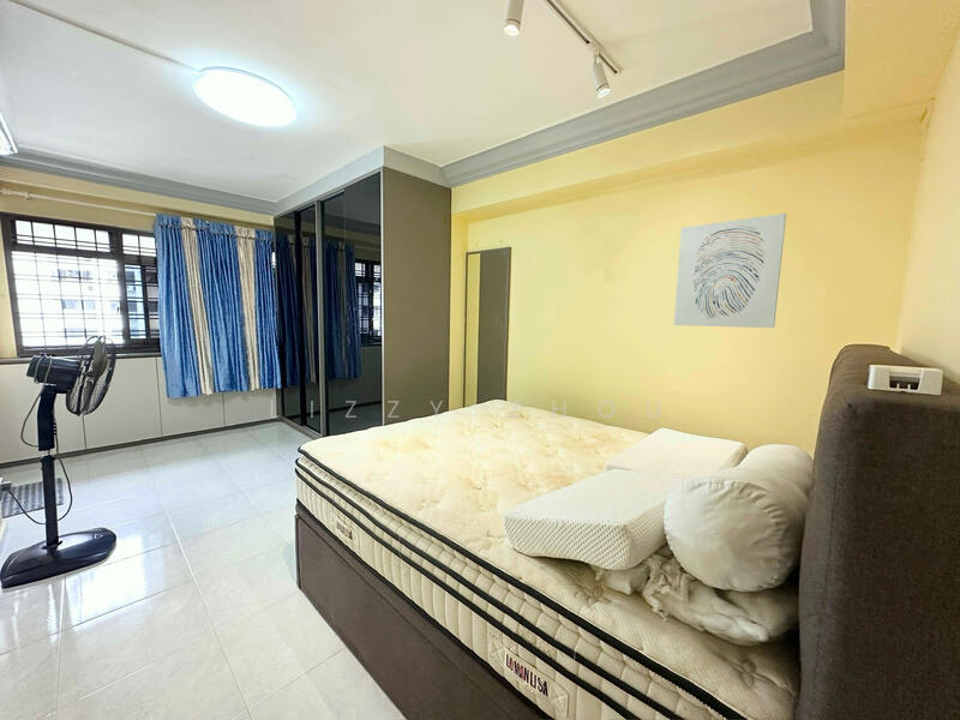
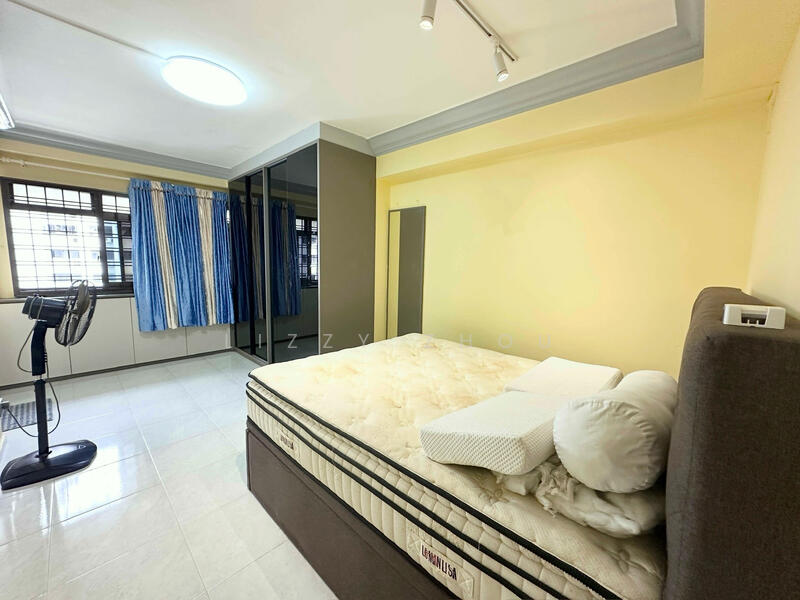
- wall art [672,212,787,329]
